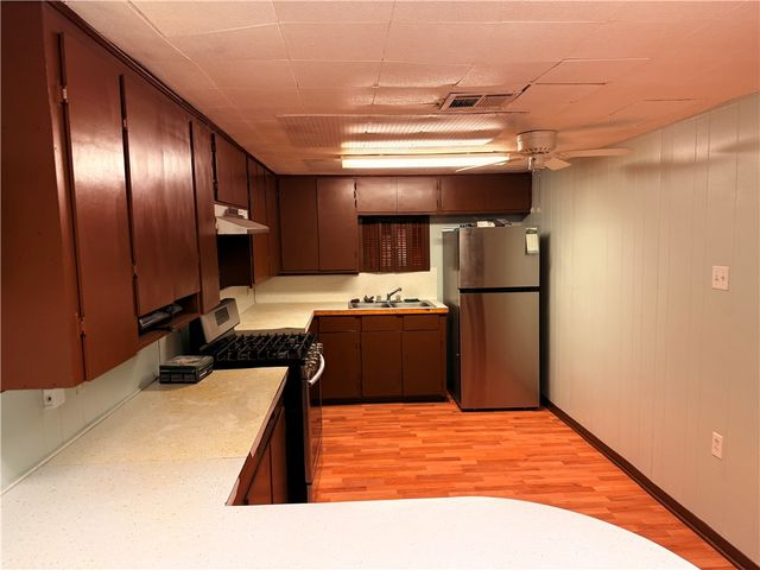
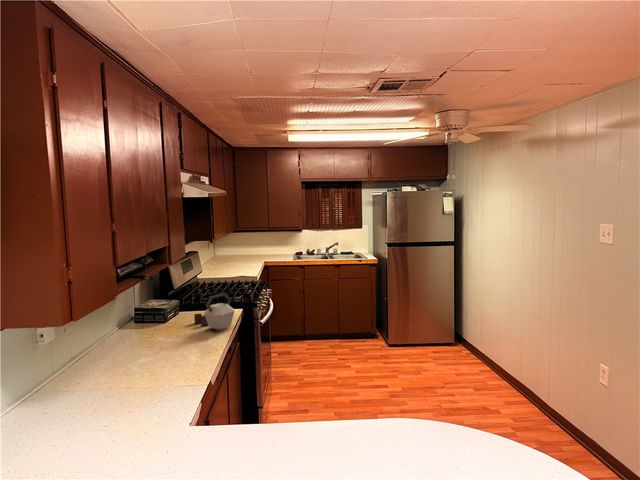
+ kettle [193,292,236,331]
